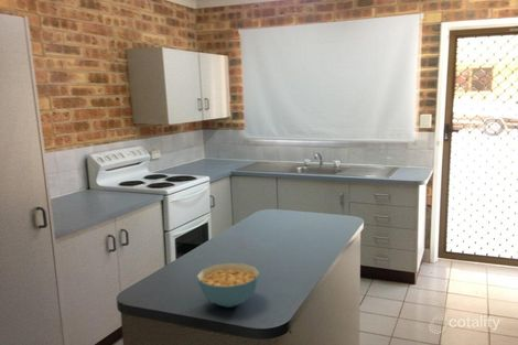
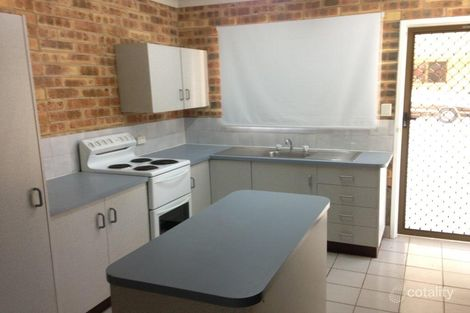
- cereal bowl [195,262,261,309]
